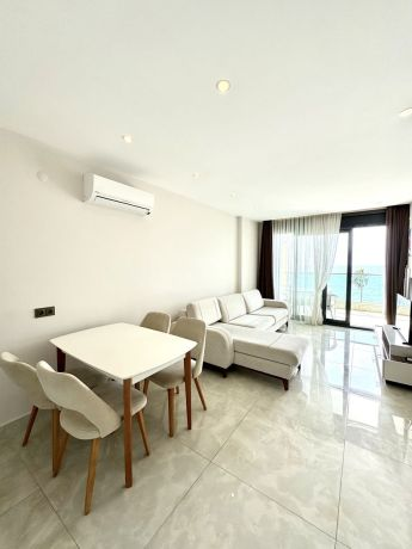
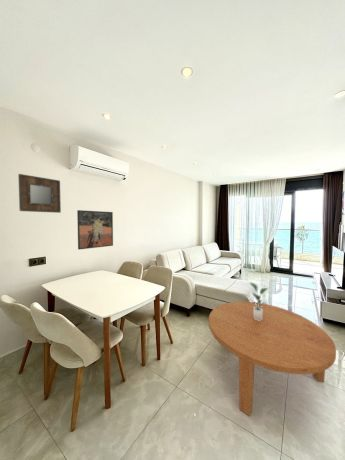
+ coffee table [208,301,337,417]
+ home mirror [17,173,62,214]
+ potted plant [249,281,269,321]
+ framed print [76,209,114,250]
